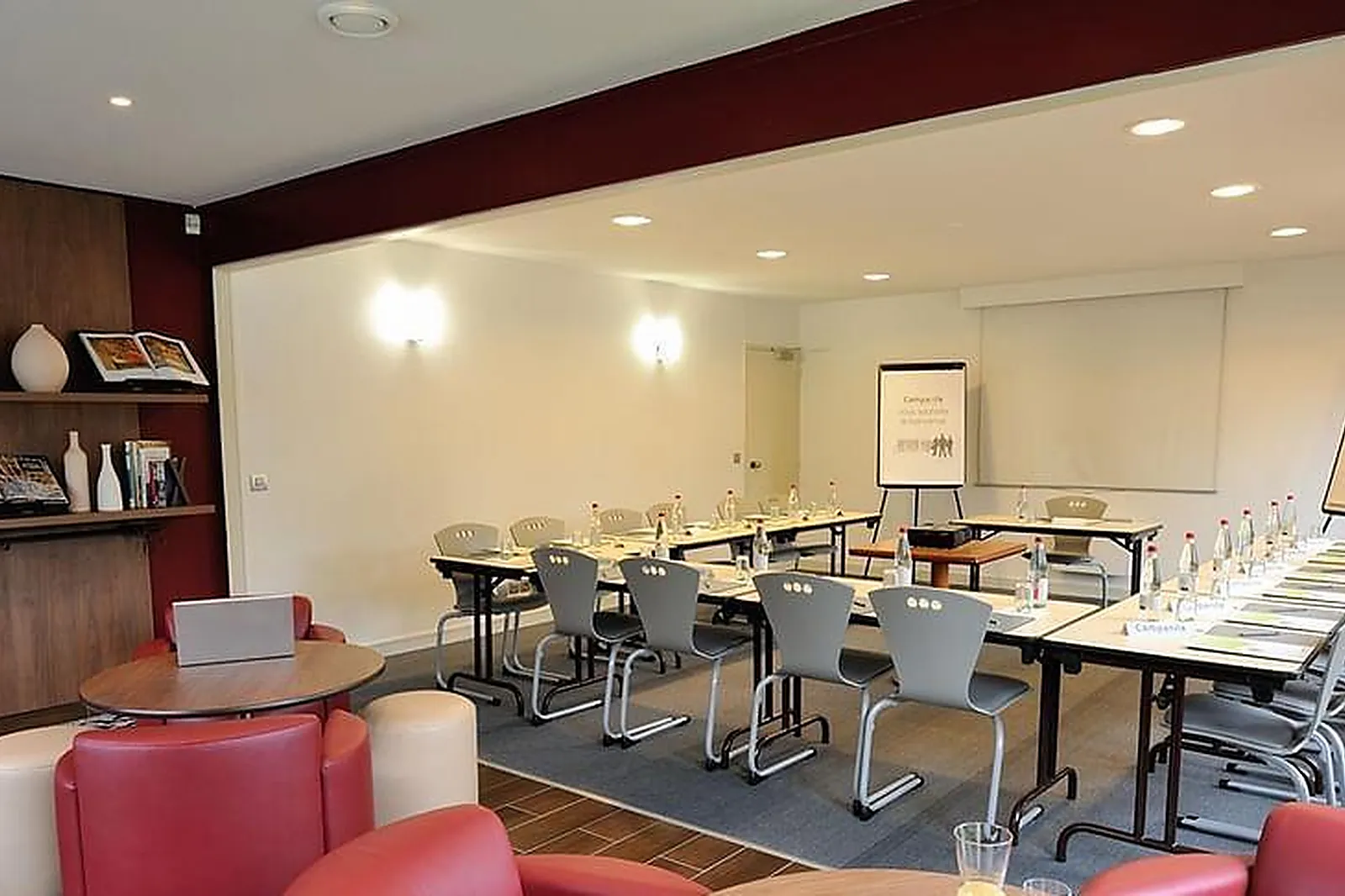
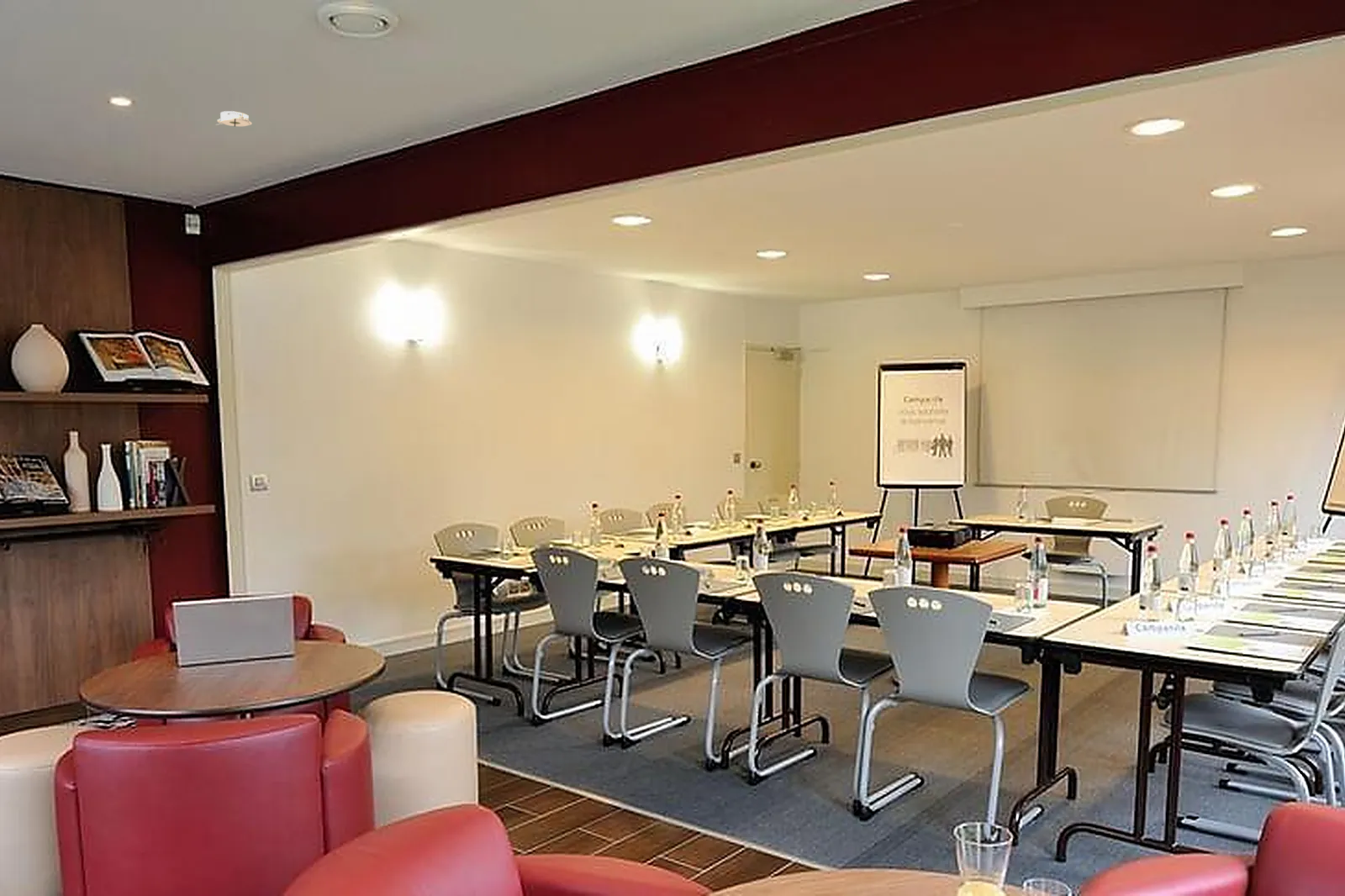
+ smoke detector [215,110,253,127]
